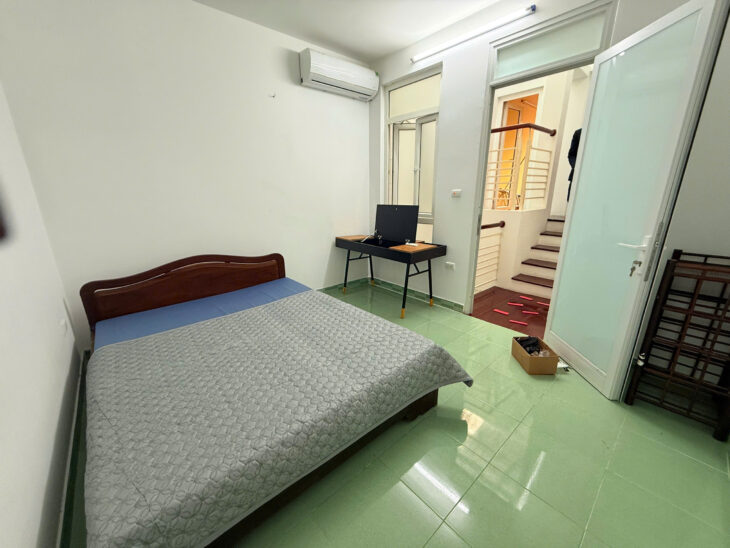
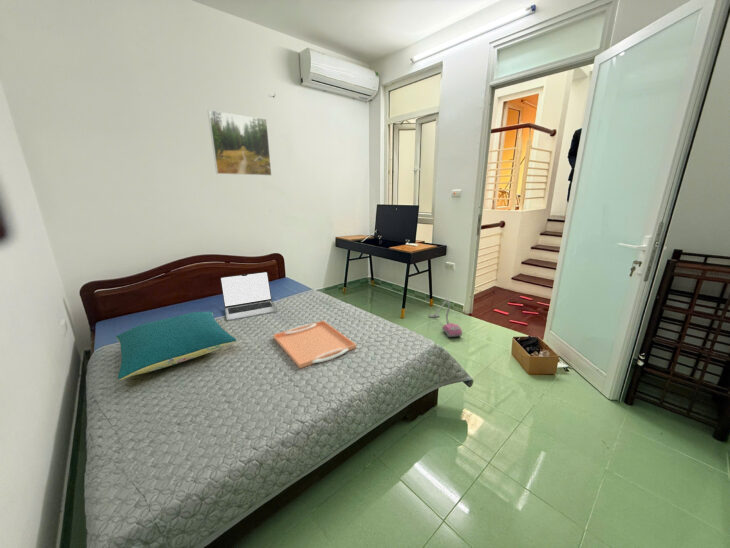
+ serving tray [272,319,357,369]
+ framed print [207,109,273,177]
+ pillow [115,310,237,381]
+ laptop [220,271,279,322]
+ vacuum cleaner [427,298,463,338]
